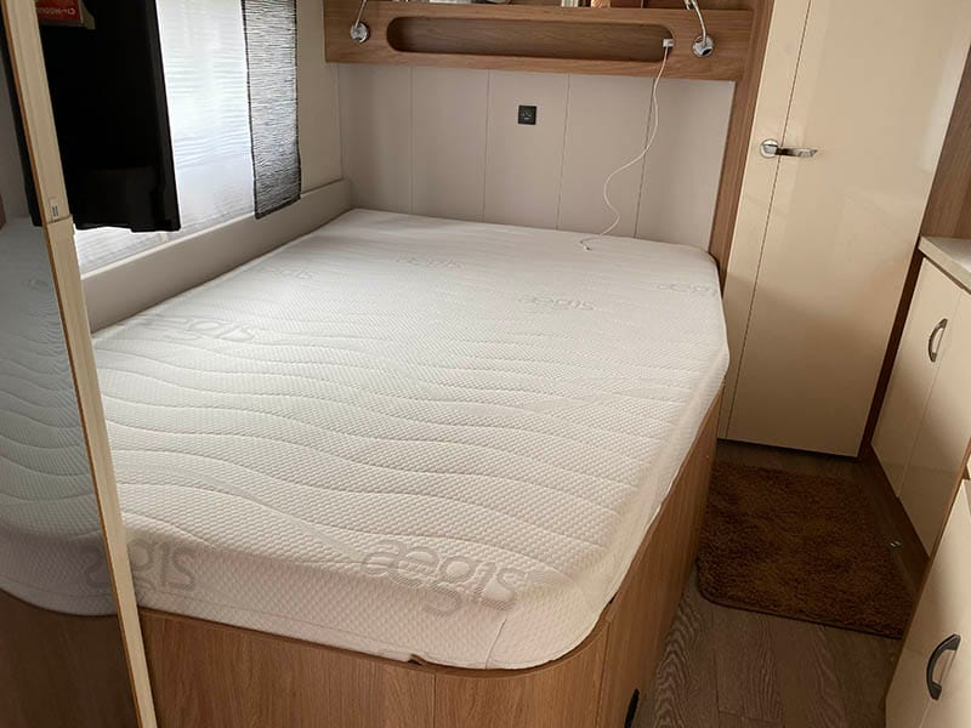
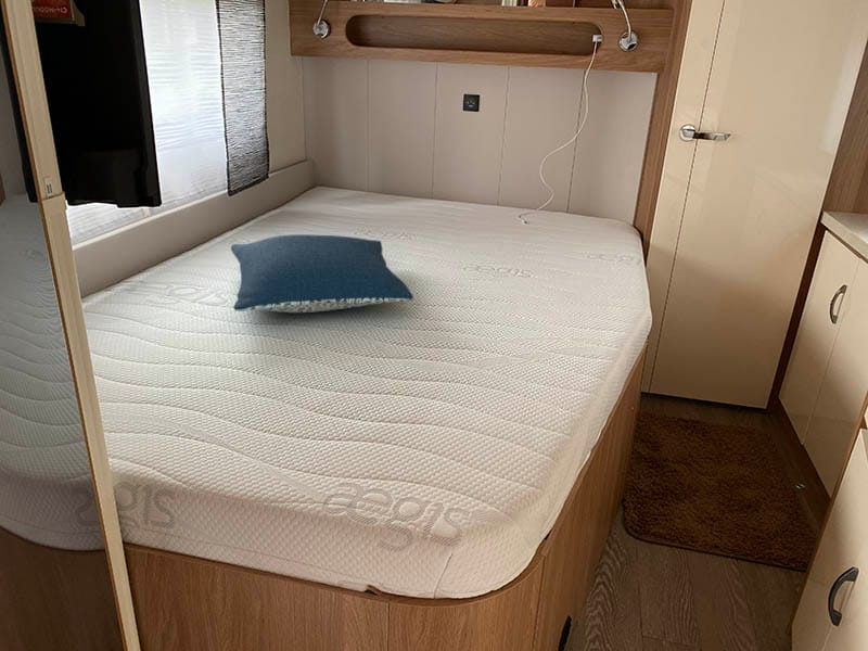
+ pillow [230,233,414,314]
